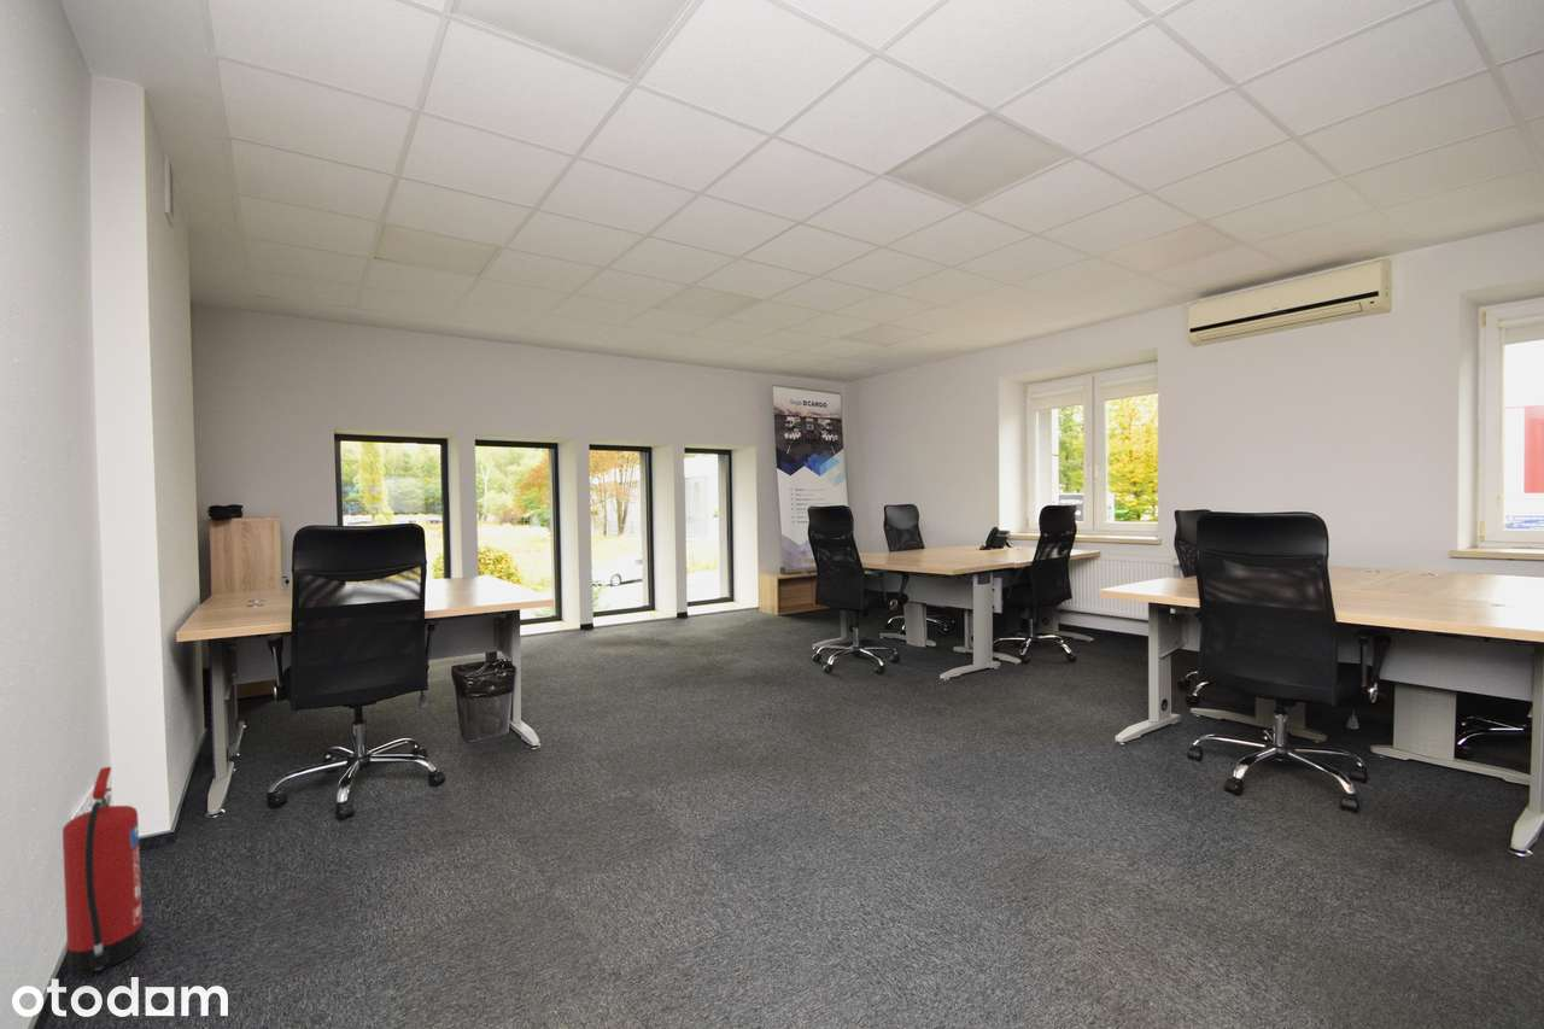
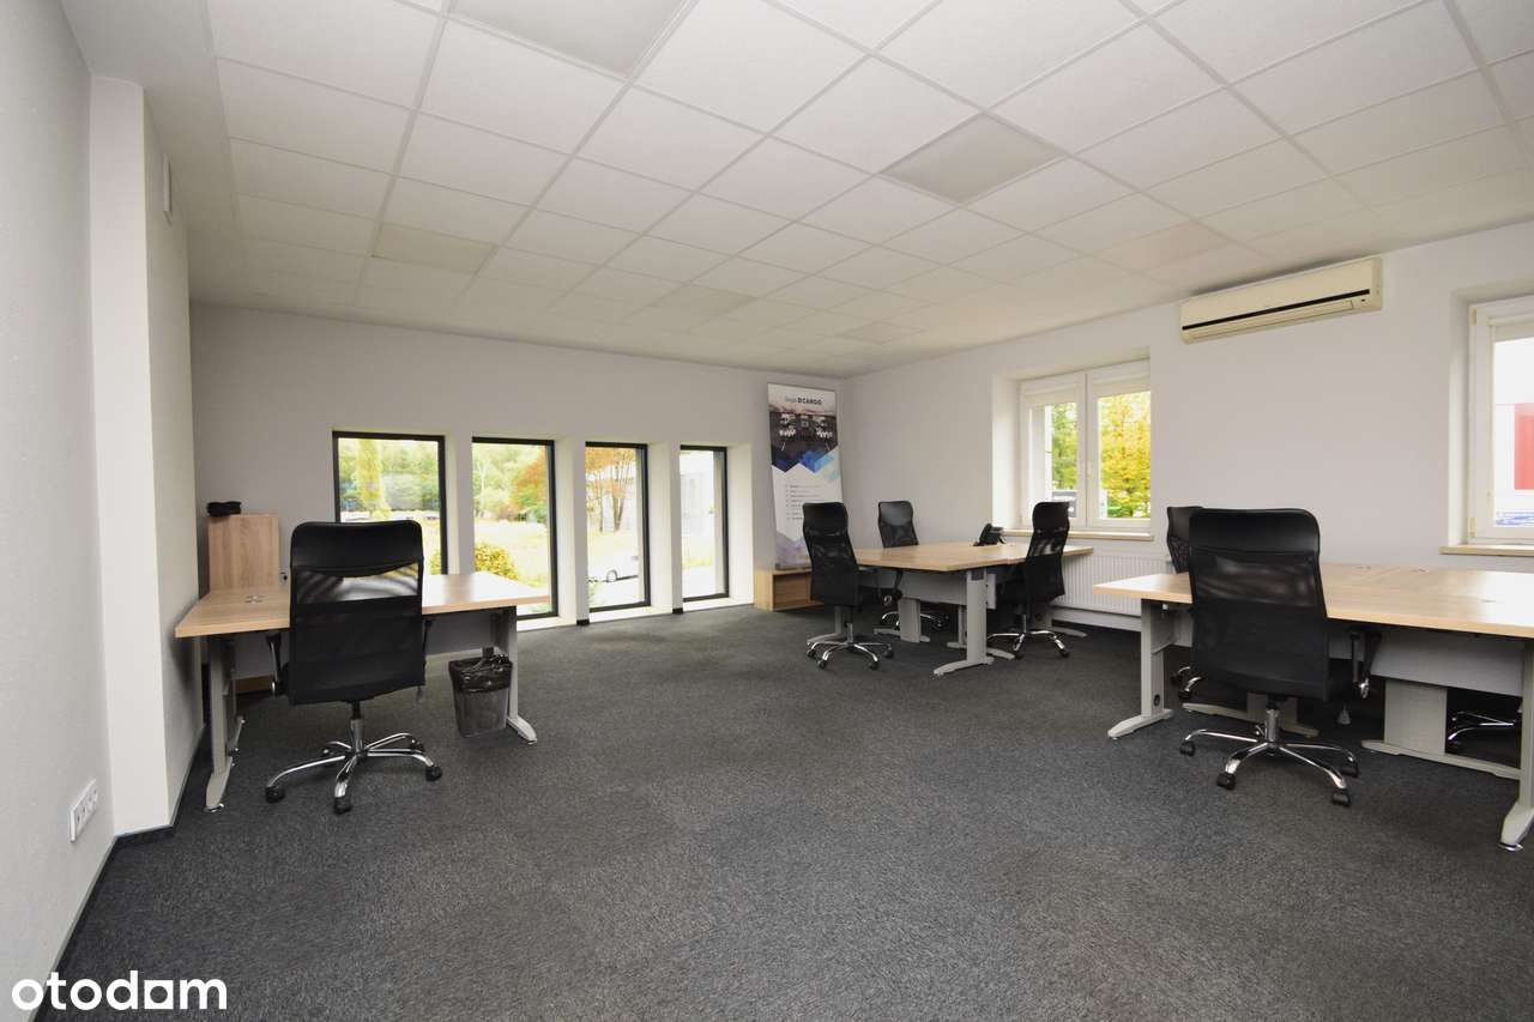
- fire extinguisher [62,766,145,976]
